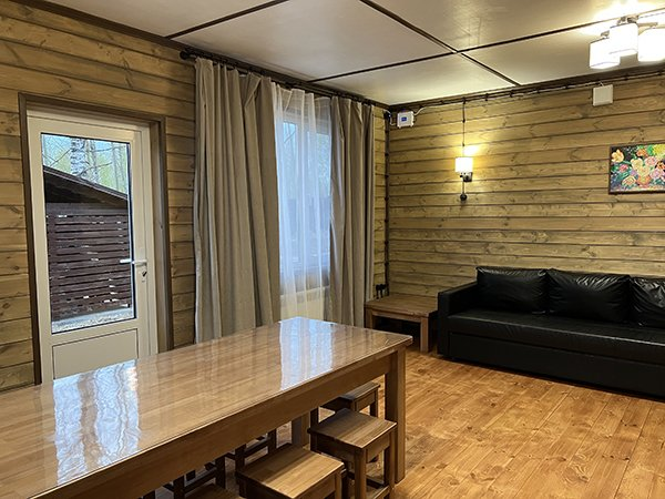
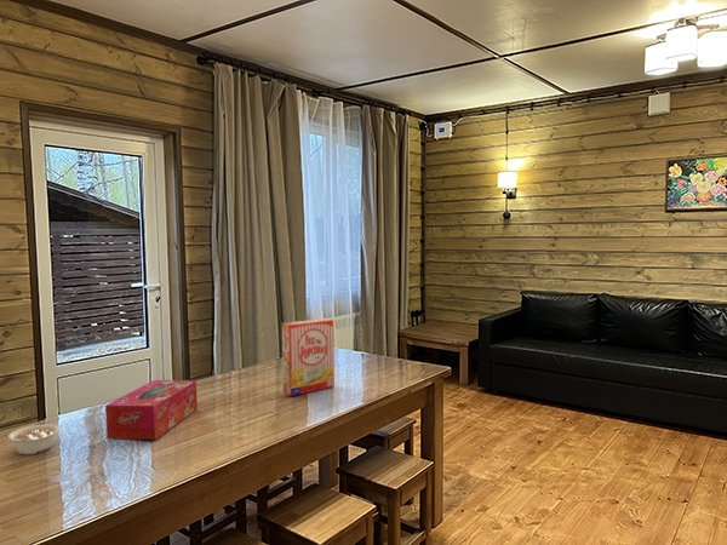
+ legume [7,423,61,455]
+ tissue box [104,379,199,441]
+ board games [281,317,336,397]
